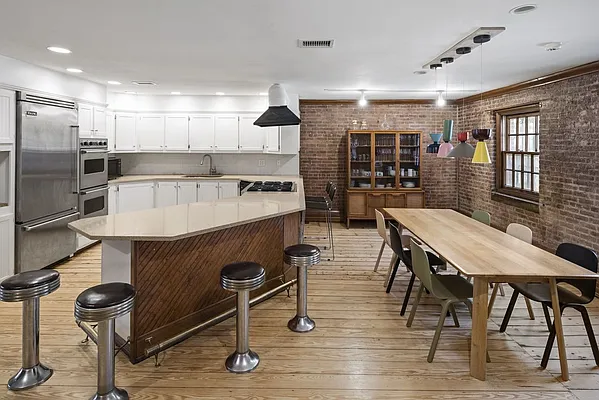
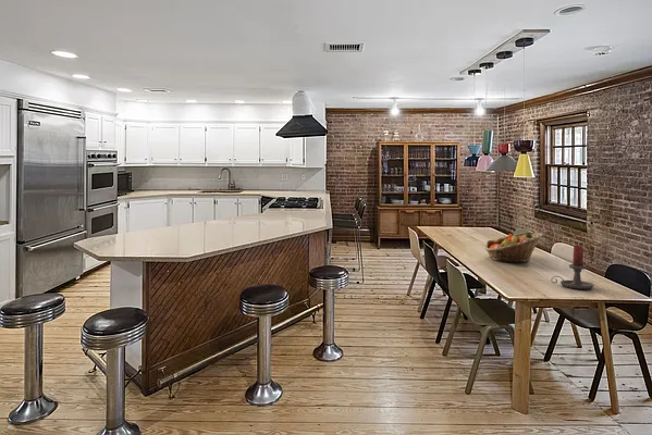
+ fruit basket [483,231,543,263]
+ candle holder [550,245,595,290]
